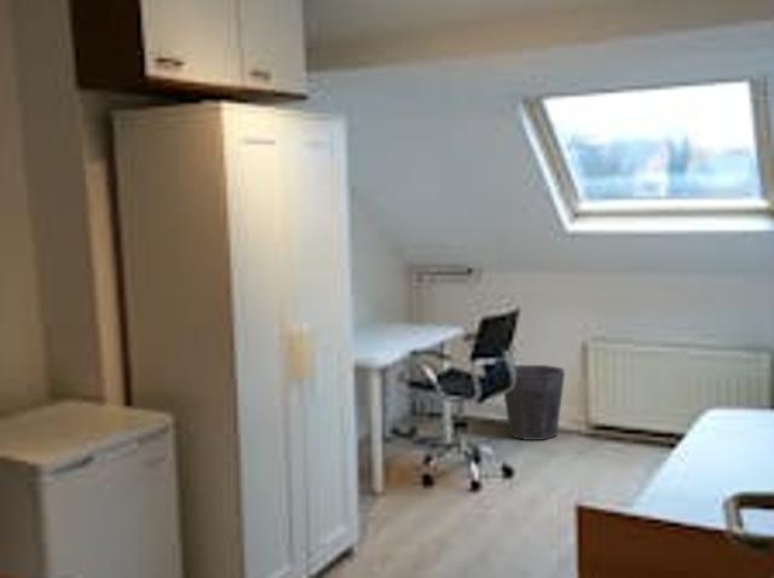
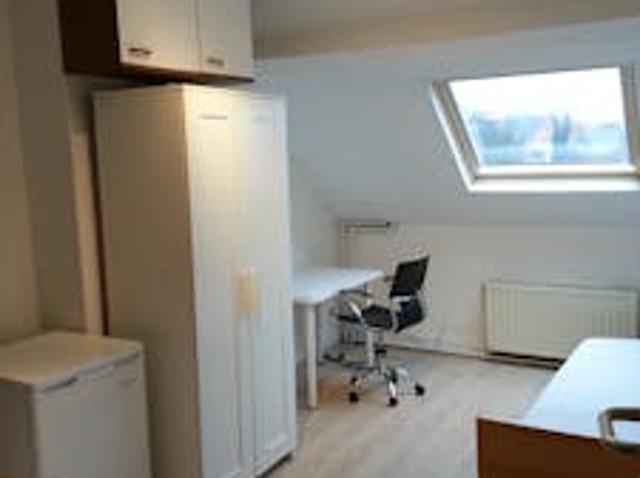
- waste bin [503,364,566,441]
